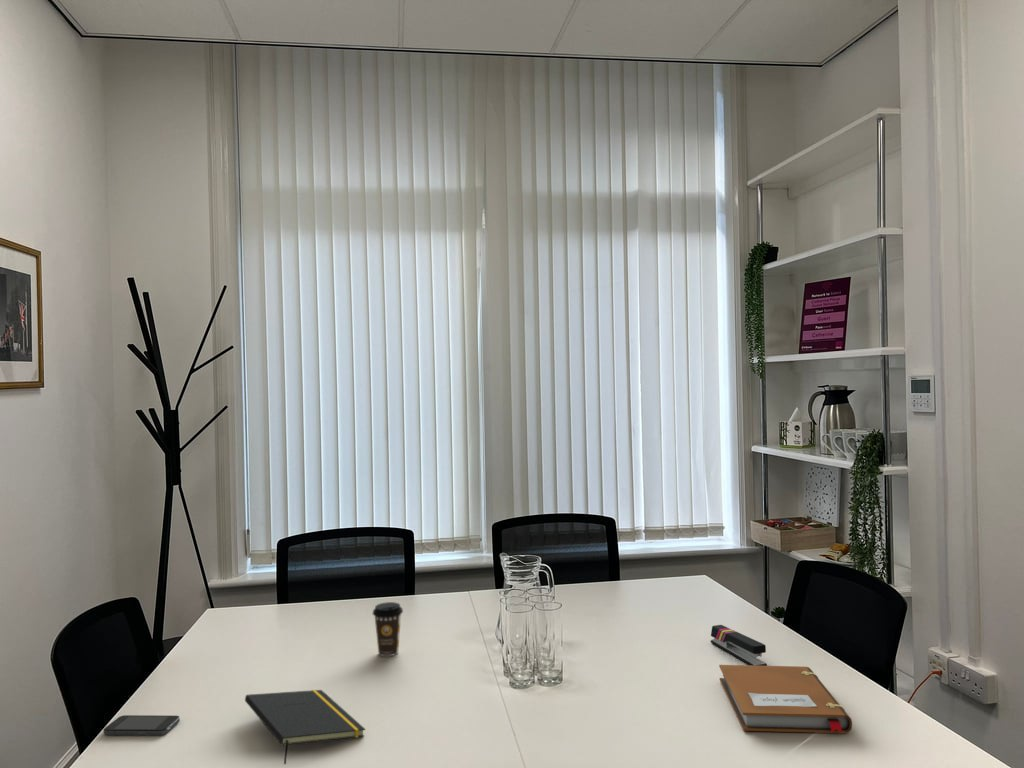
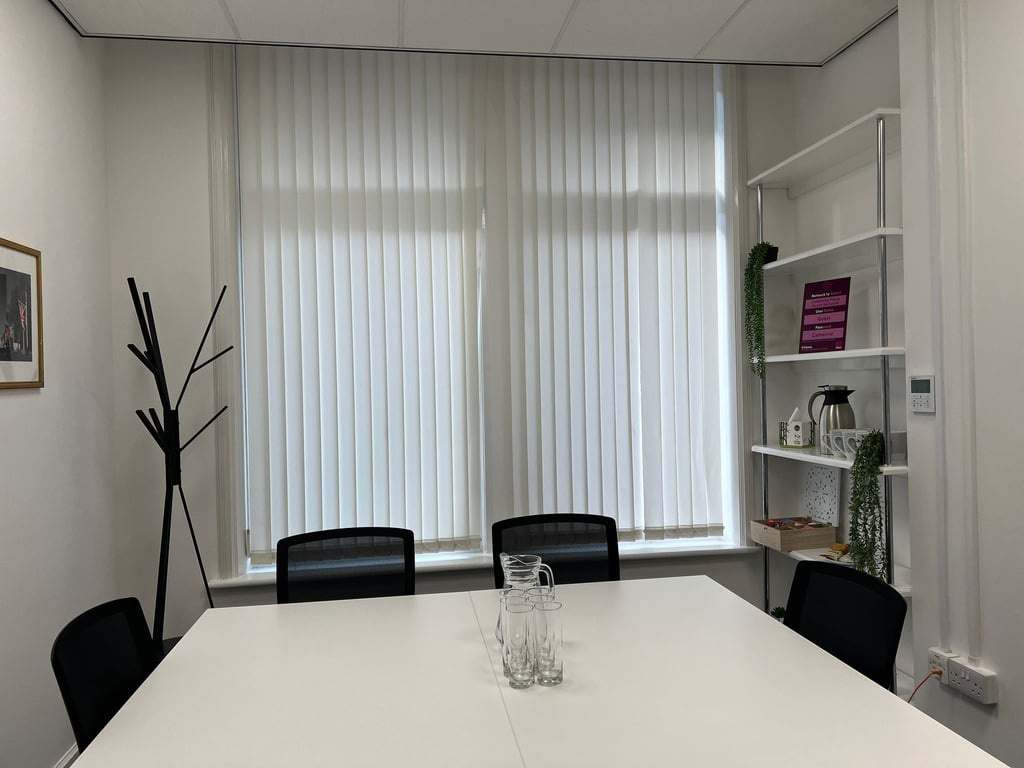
- smartphone [102,714,181,736]
- coffee cup [372,601,404,657]
- stapler [710,624,768,666]
- notepad [244,689,366,765]
- notebook [718,664,853,734]
